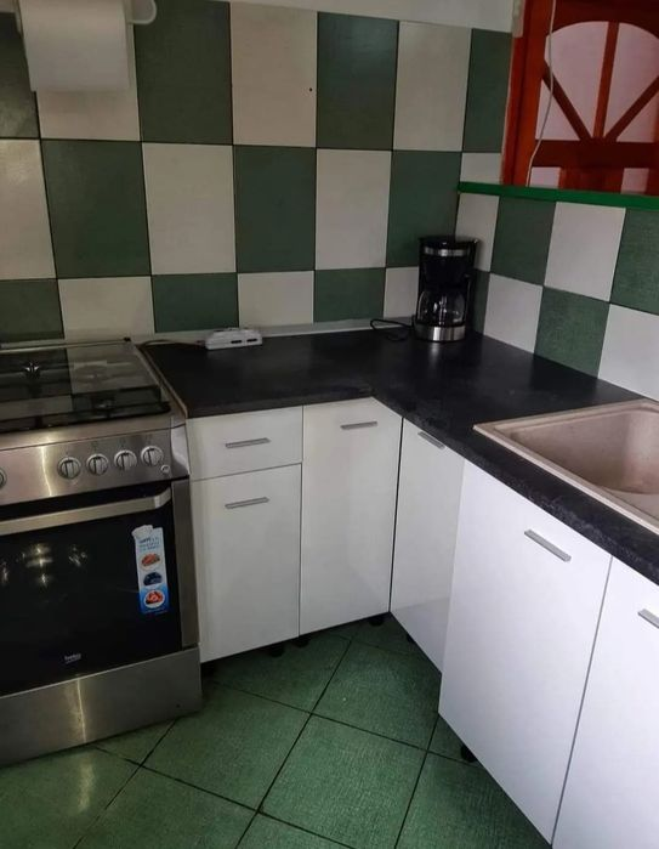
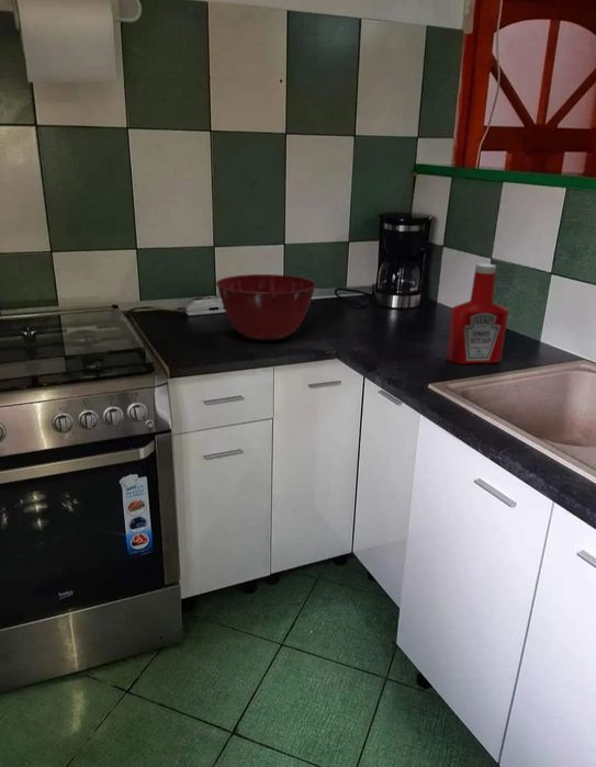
+ soap bottle [446,262,509,365]
+ mixing bowl [215,273,317,341]
